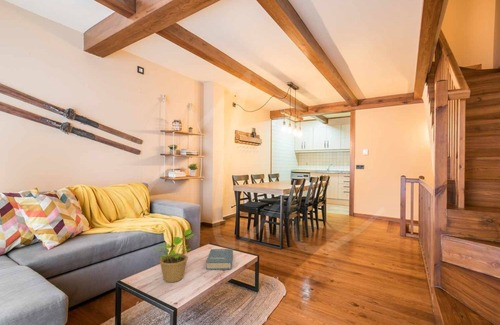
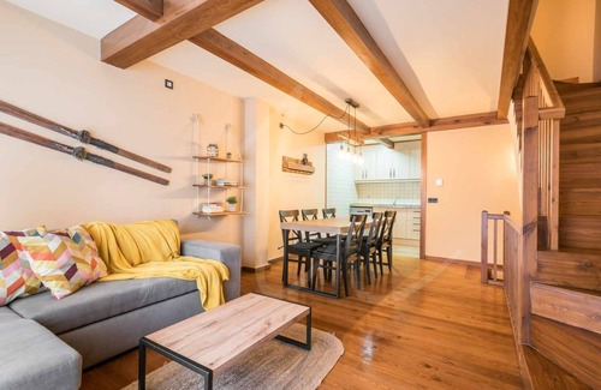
- potted plant [154,228,195,283]
- hardback book [205,248,234,271]
